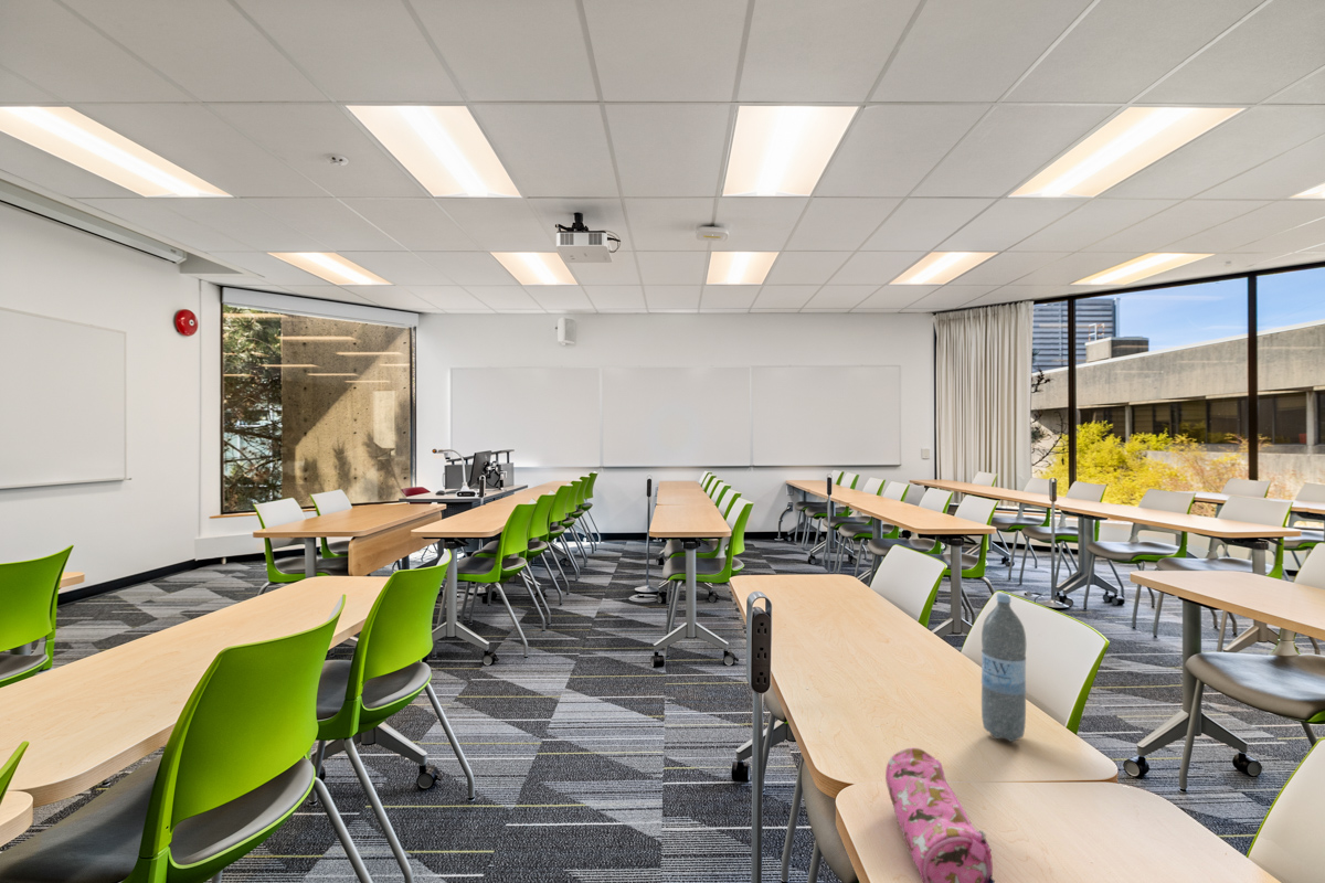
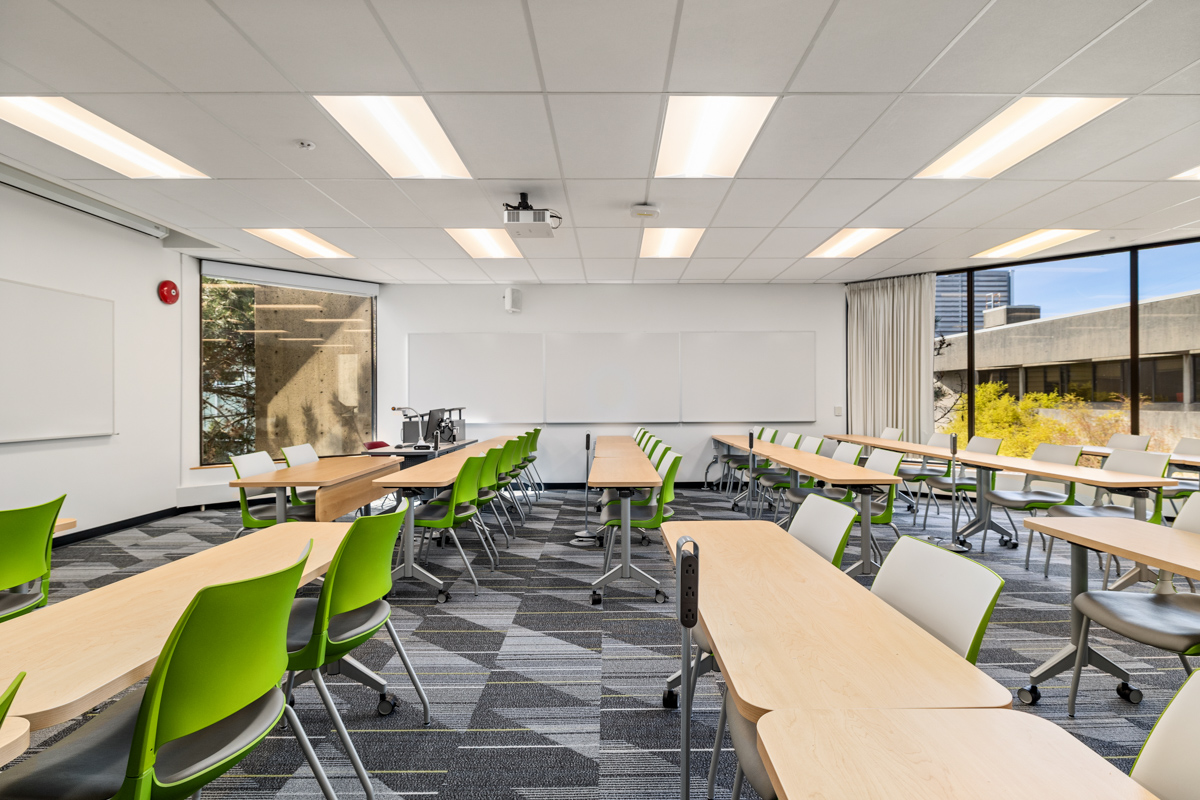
- water bottle [981,592,1027,743]
- pencil case [884,747,996,883]
